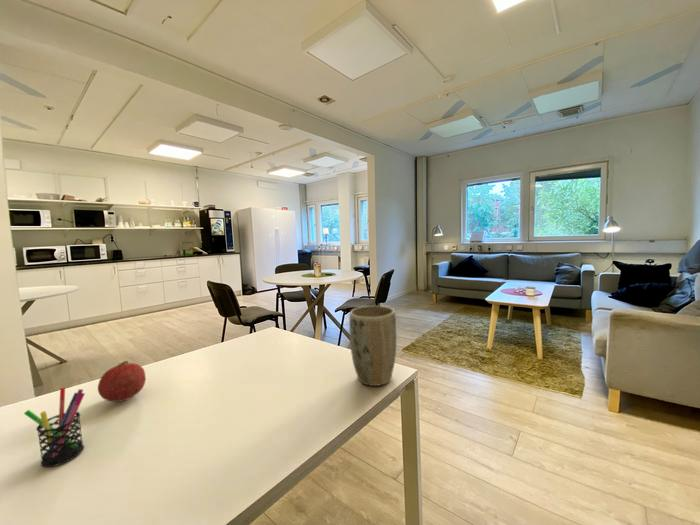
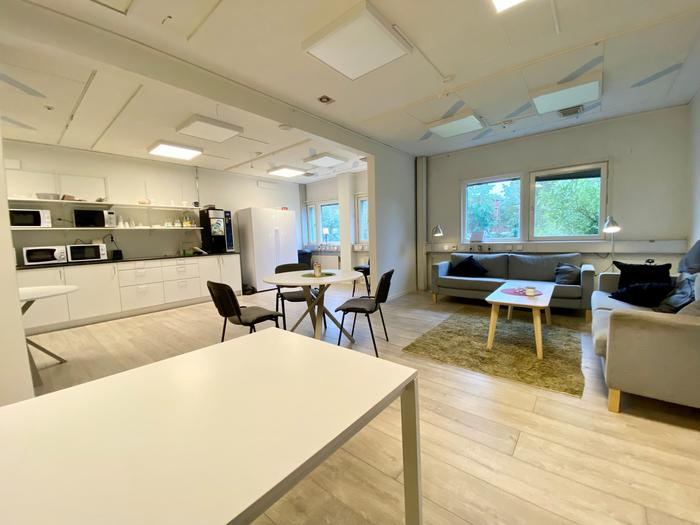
- plant pot [348,305,397,387]
- fruit [97,360,147,403]
- pen holder [23,386,86,468]
